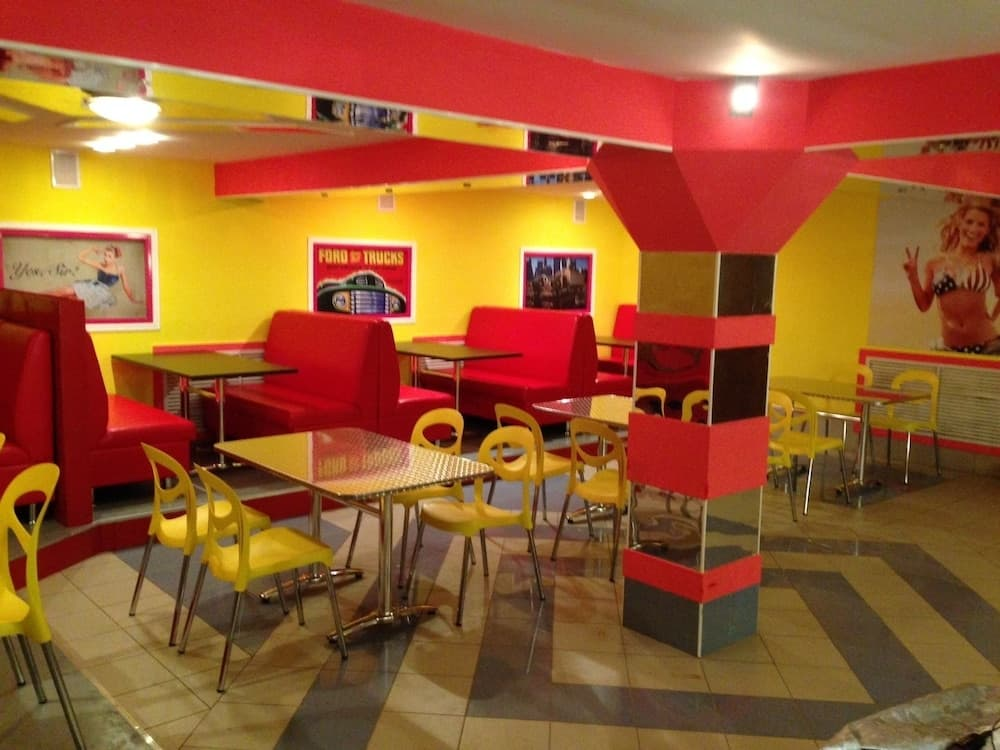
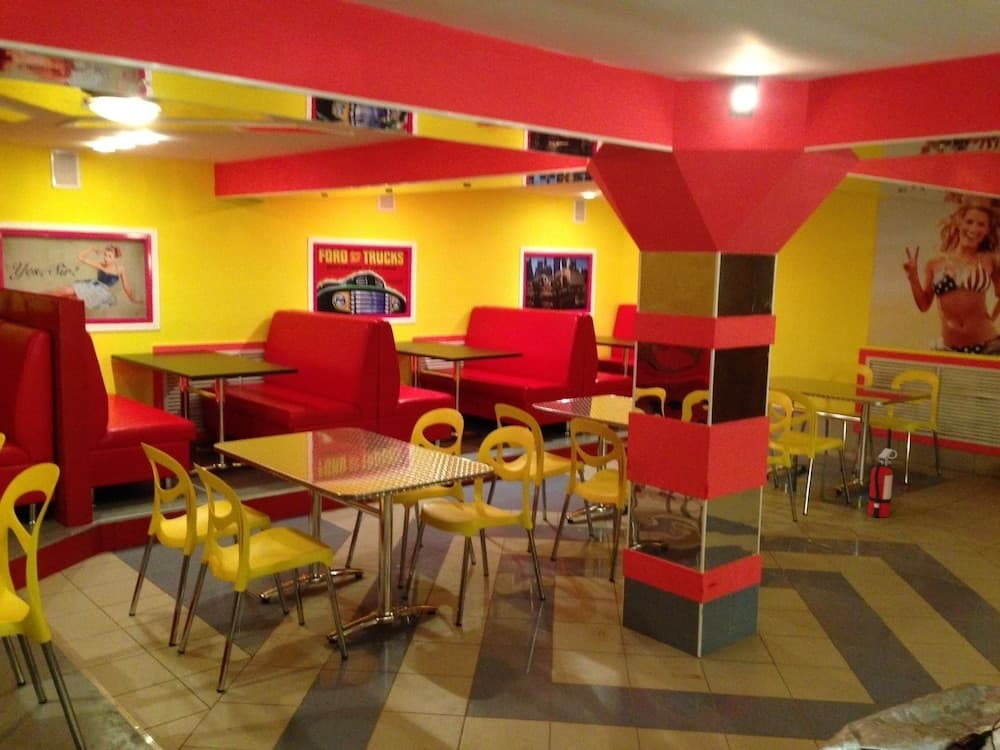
+ fire extinguisher [867,447,898,518]
